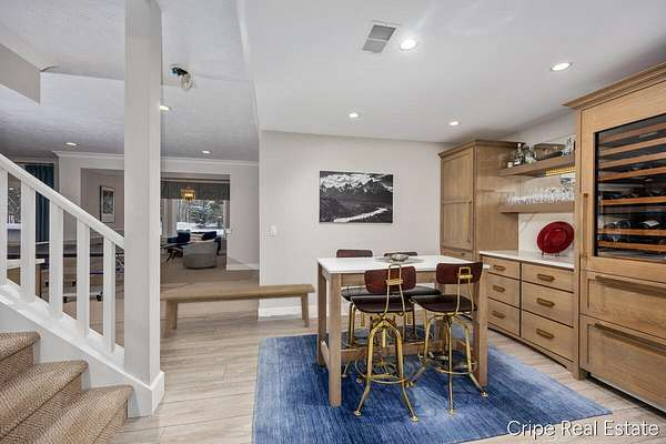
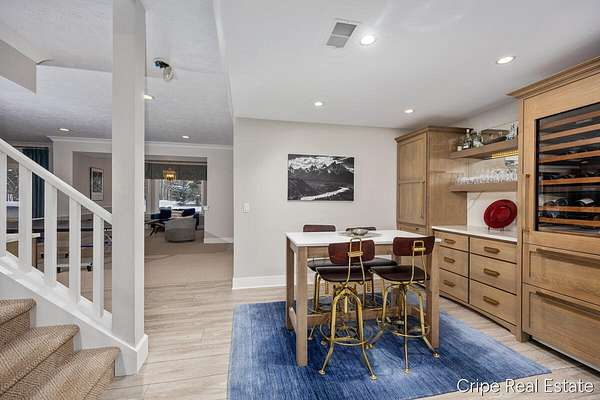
- bench [159,283,316,339]
